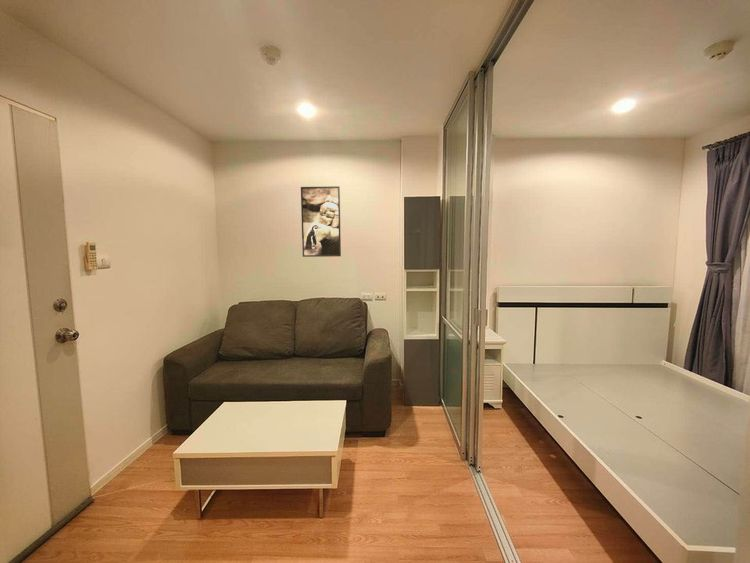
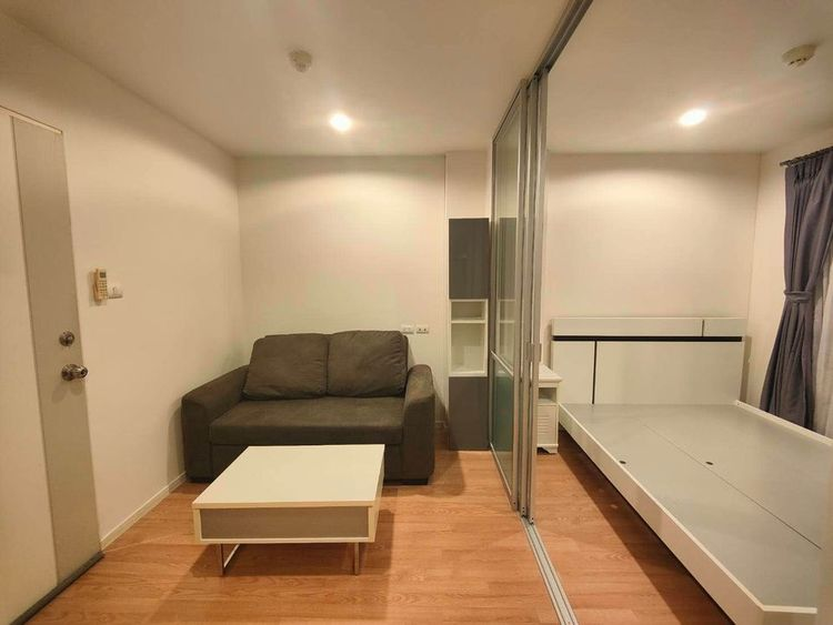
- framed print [300,185,342,258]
